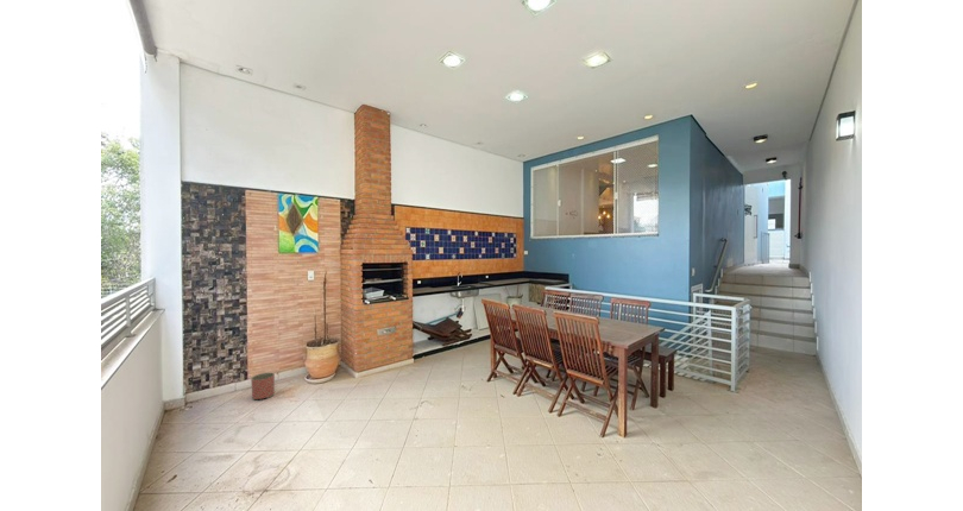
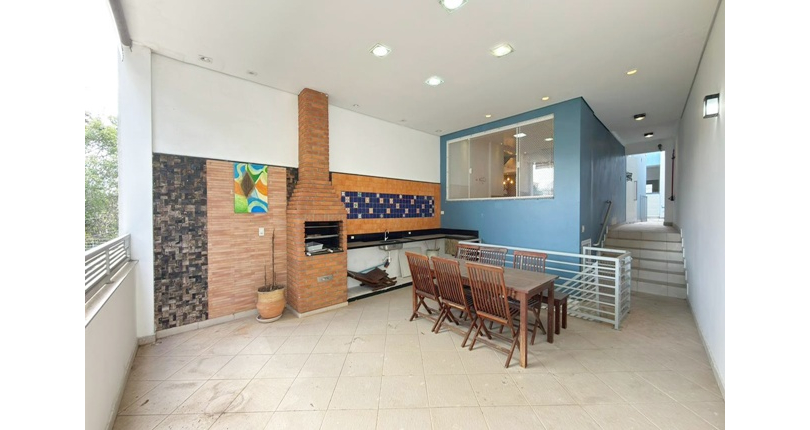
- planter [250,372,276,400]
